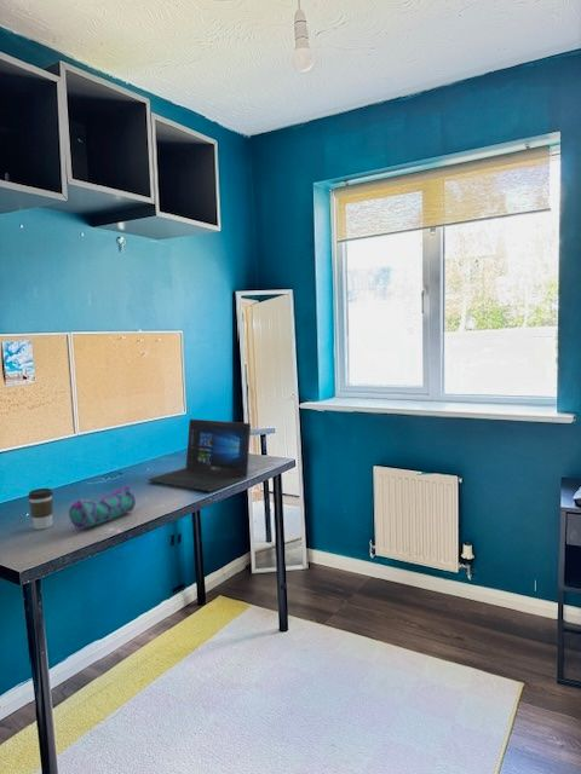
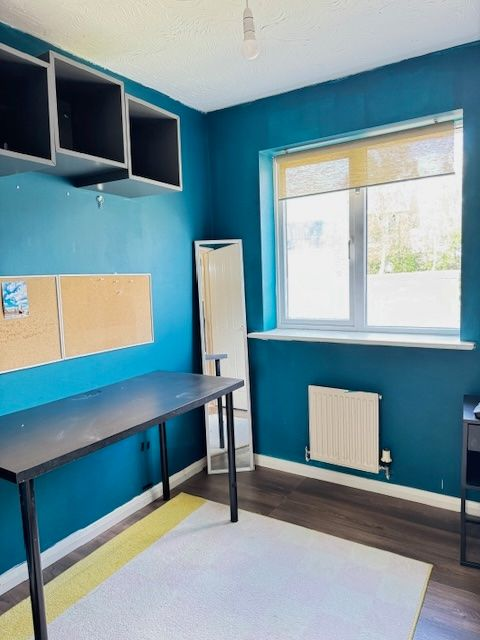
- pencil case [68,485,137,531]
- laptop [146,417,252,492]
- coffee cup [27,487,54,531]
